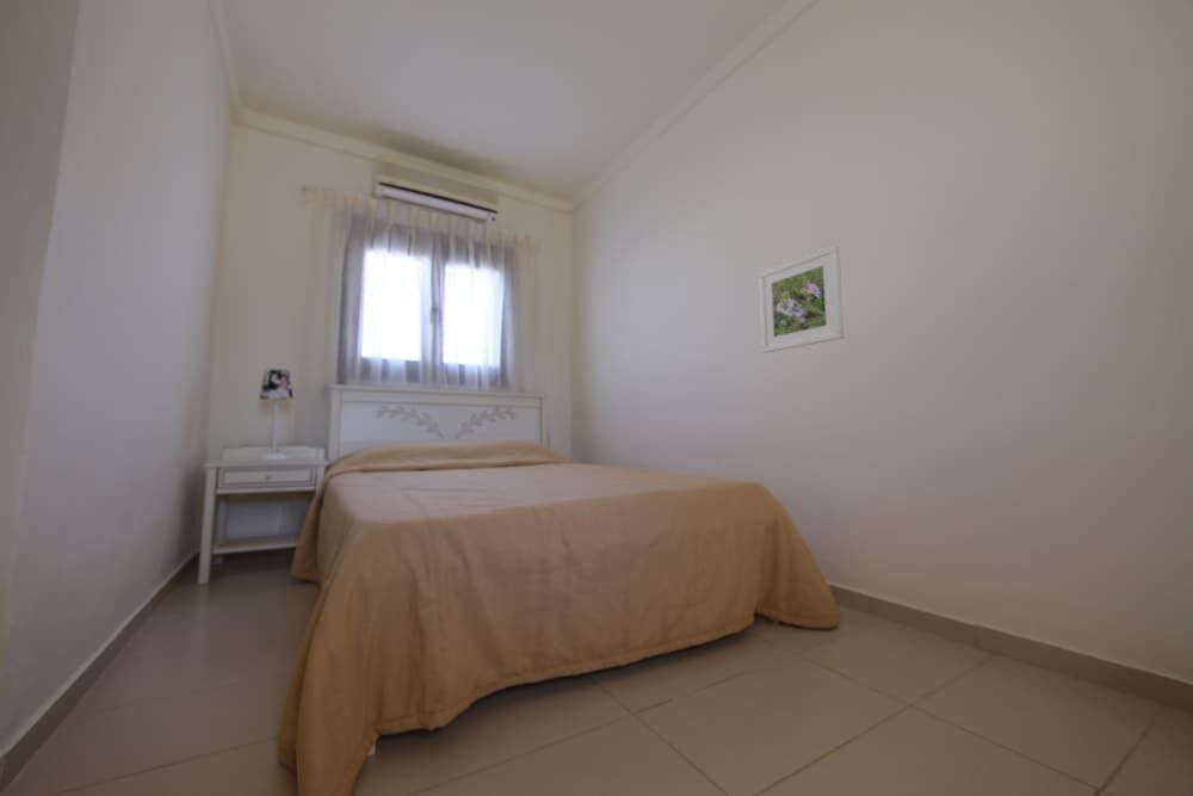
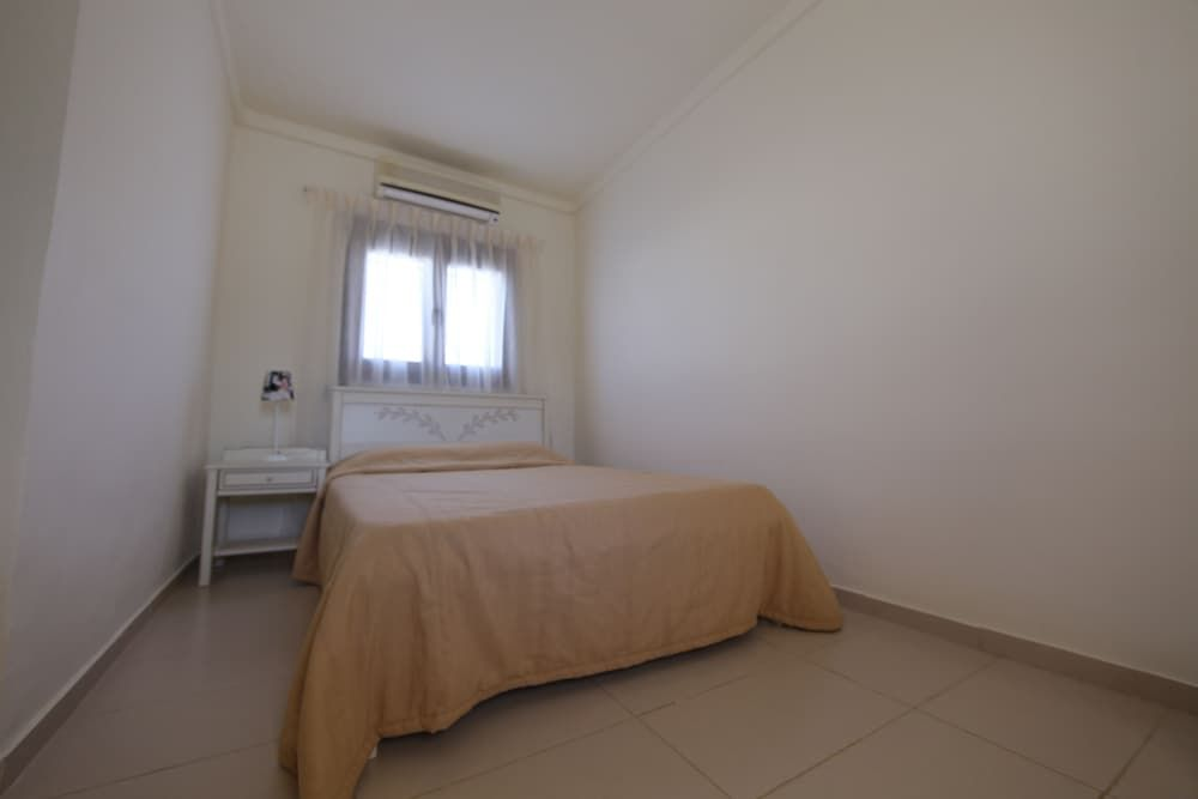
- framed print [758,245,846,354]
